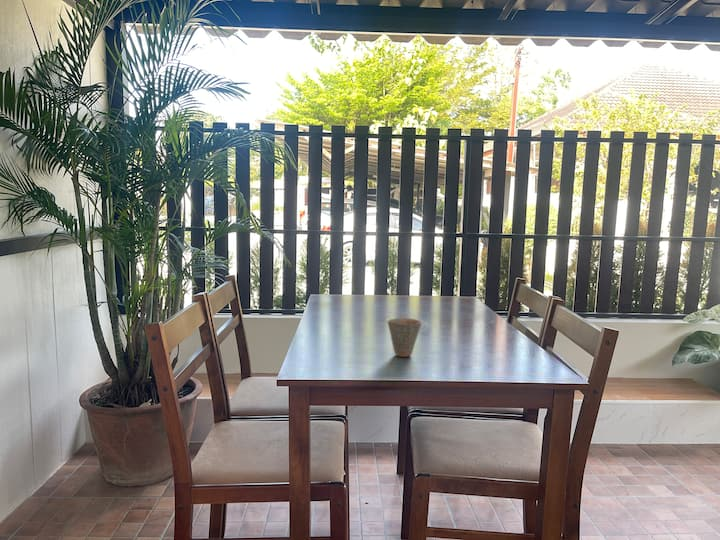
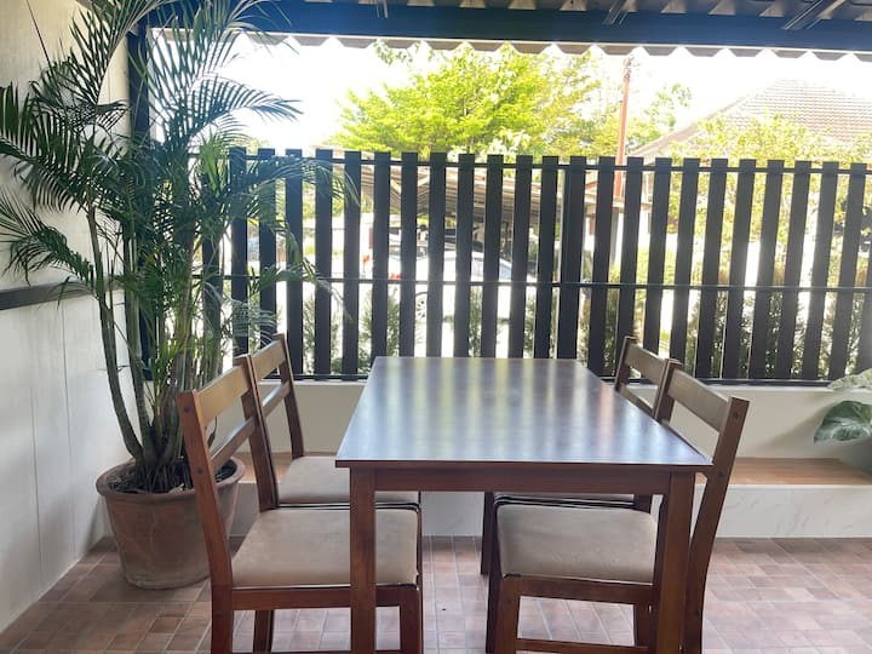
- cup [386,317,423,358]
